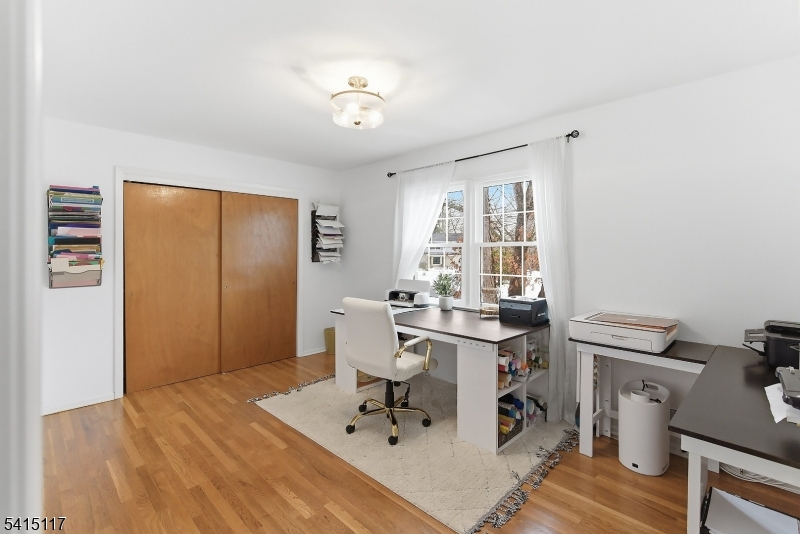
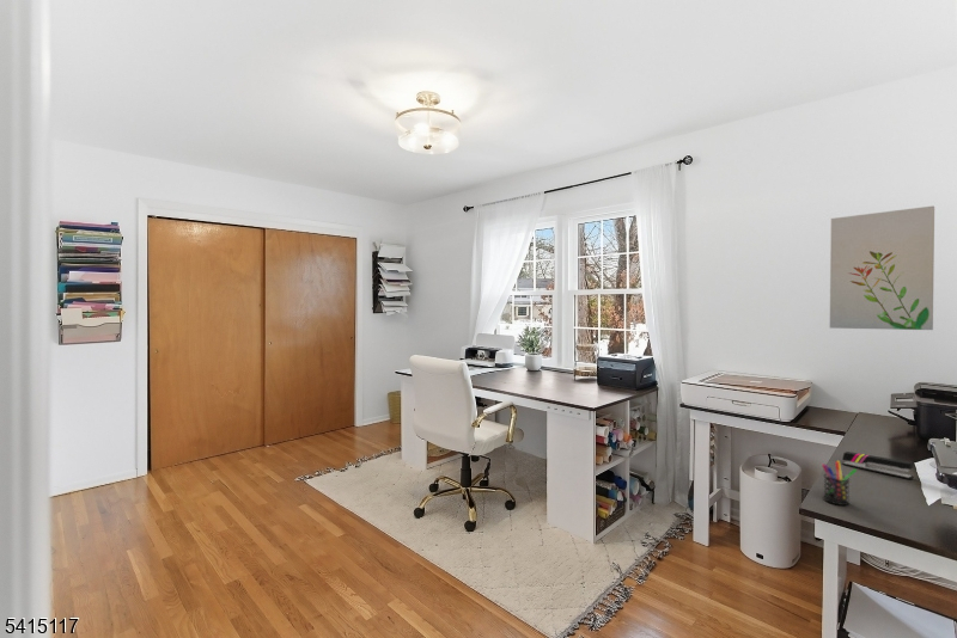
+ stapler [841,450,915,480]
+ wall art [829,204,935,331]
+ pen holder [821,460,858,507]
